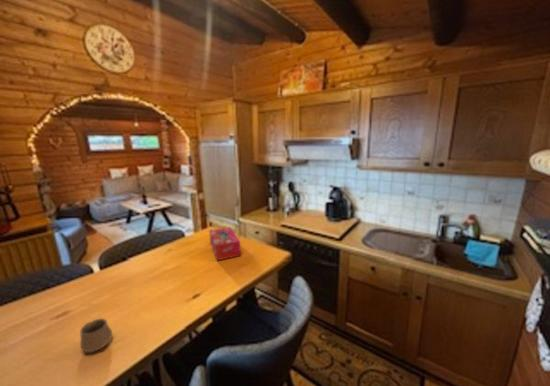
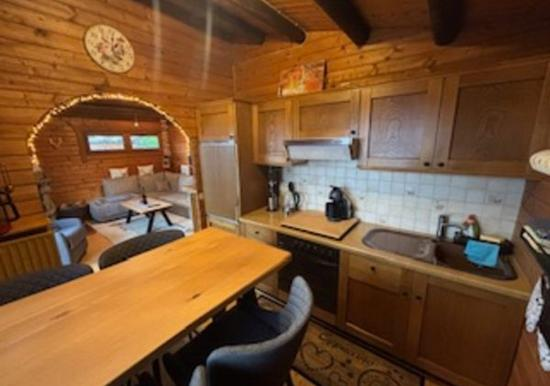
- tissue box [208,226,242,262]
- cup [79,317,113,354]
